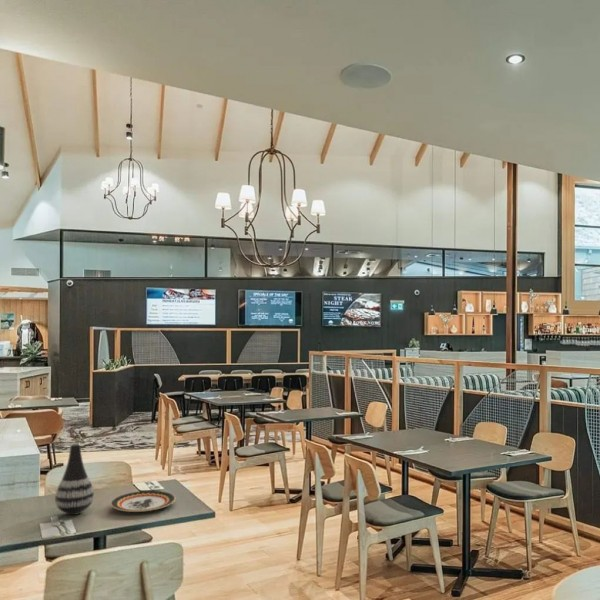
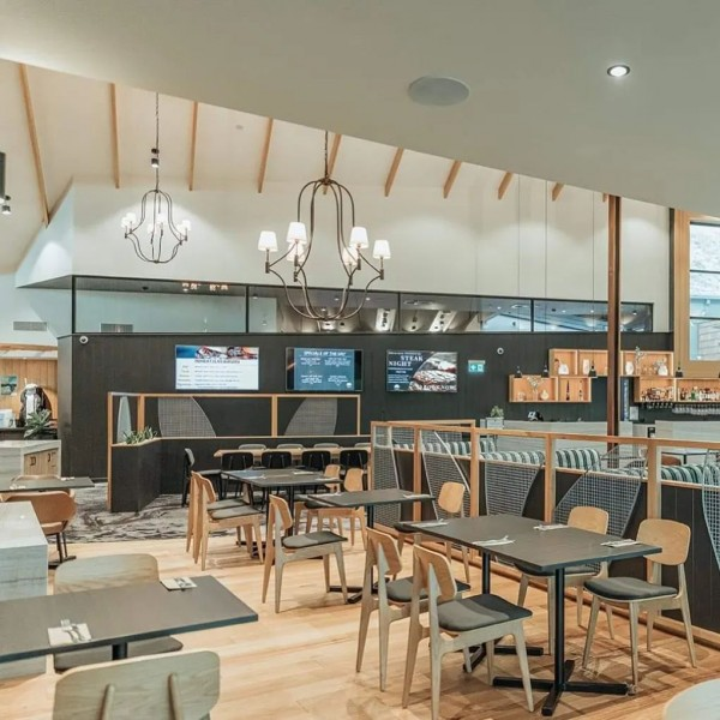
- plate [110,490,176,513]
- vase [54,442,95,516]
